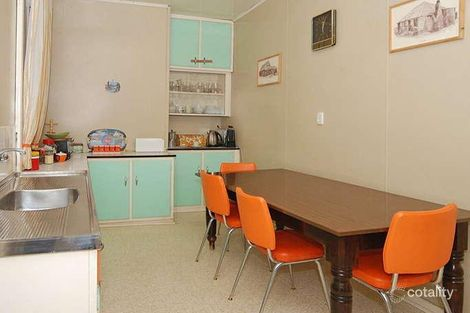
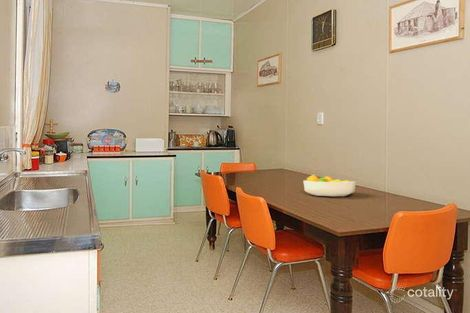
+ fruit bowl [302,173,357,197]
